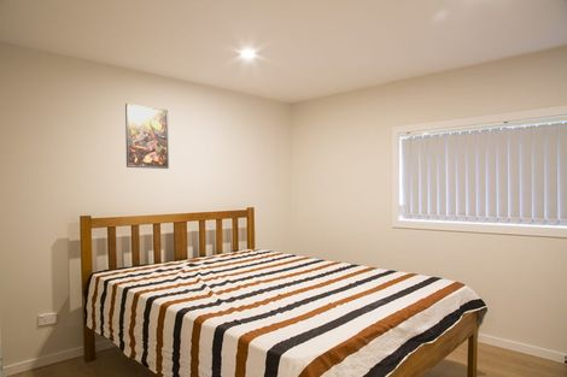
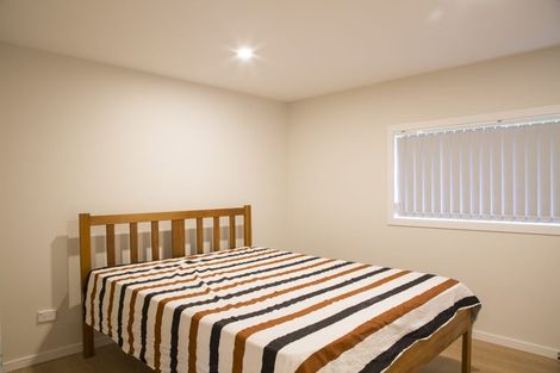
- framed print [124,102,170,170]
